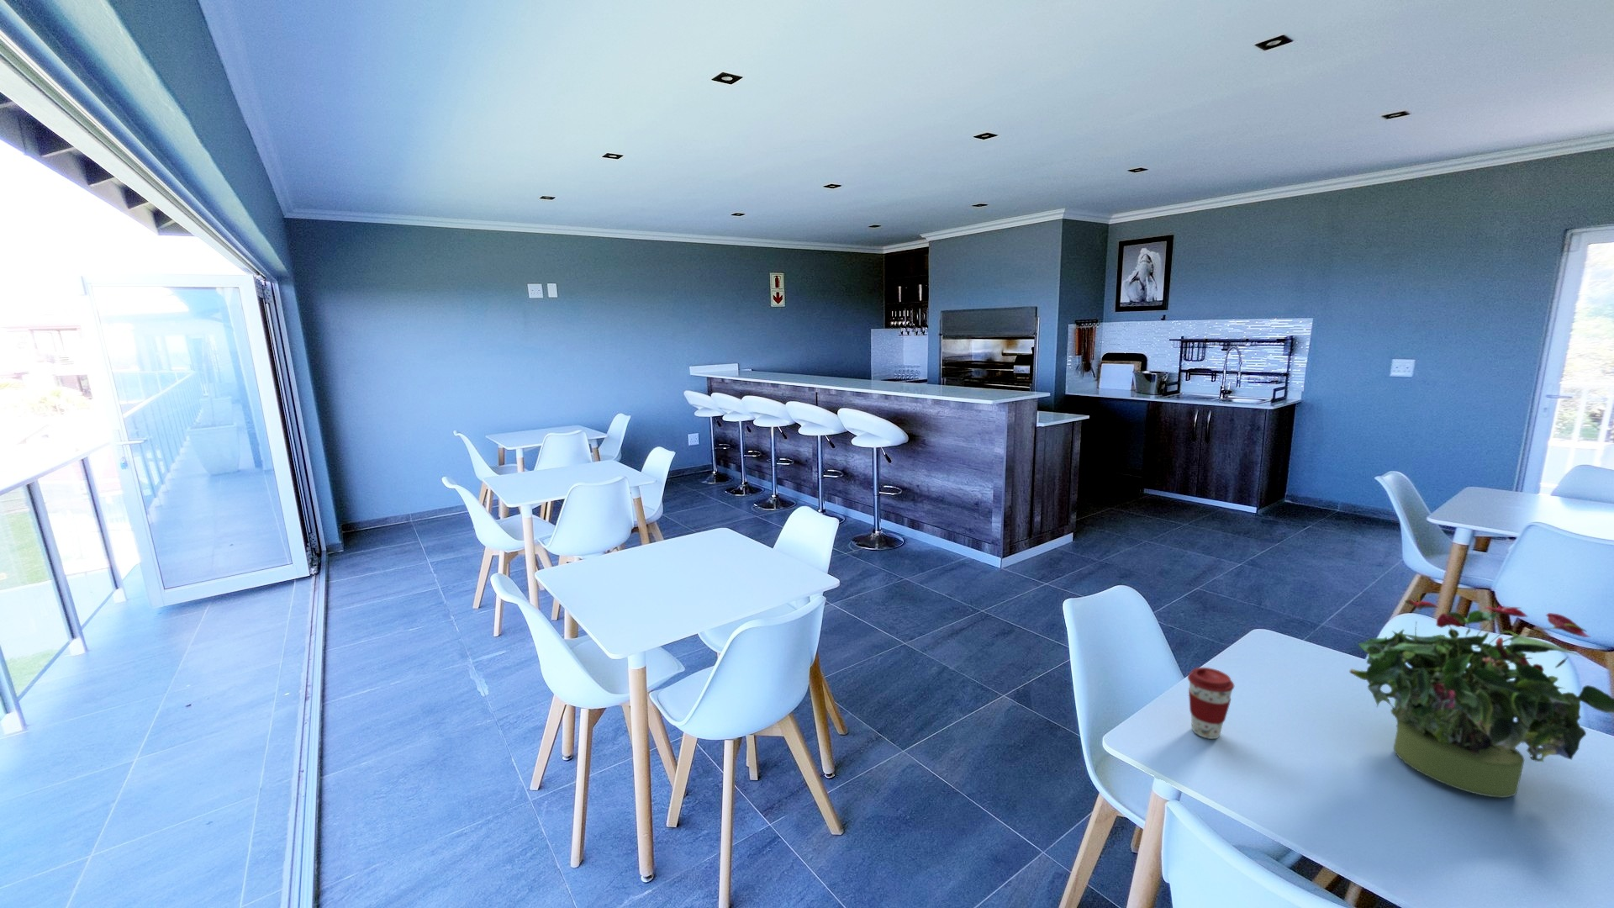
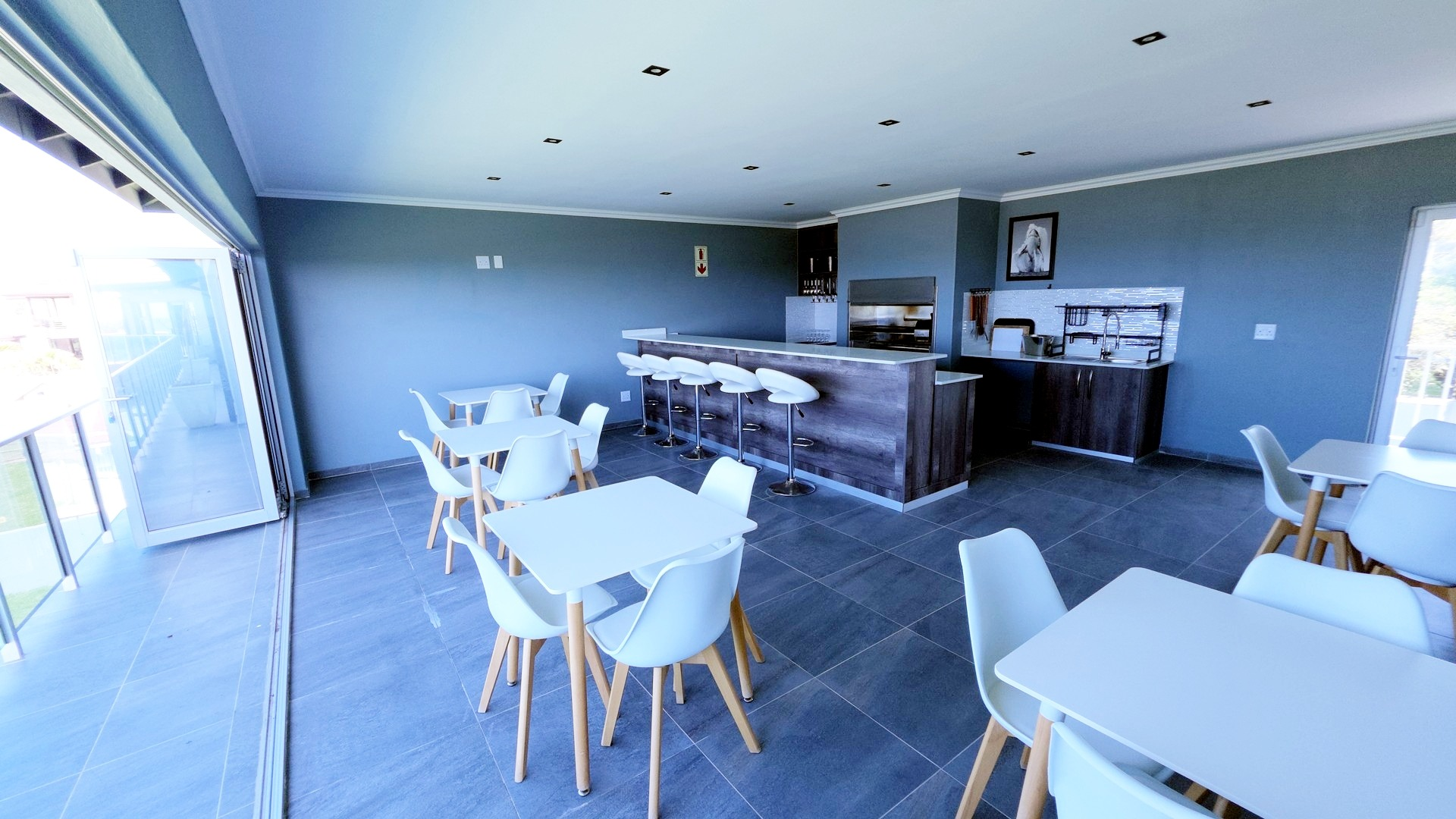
- coffee cup [1187,666,1235,739]
- potted plant [1348,593,1614,798]
